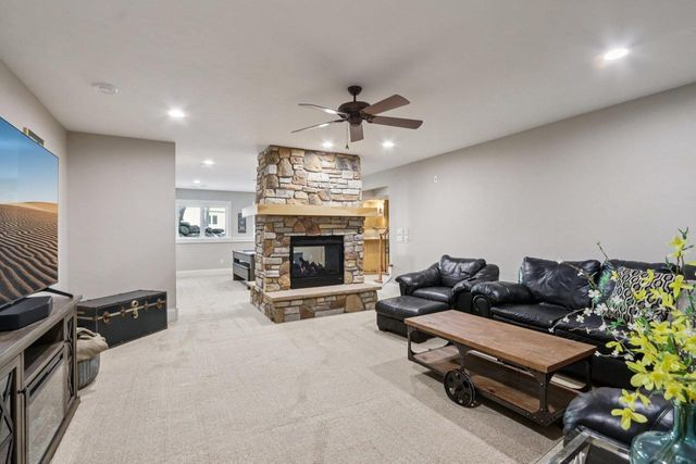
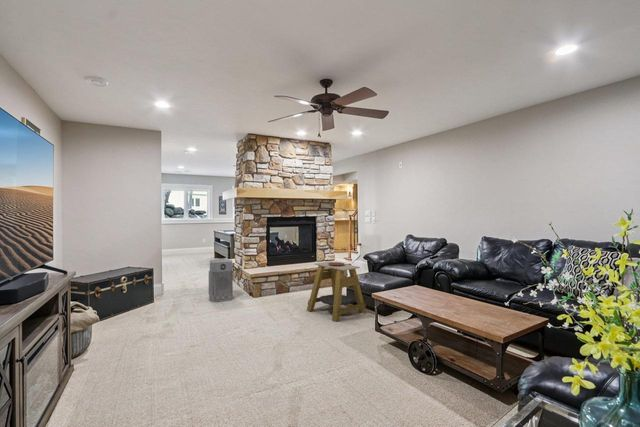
+ side table [306,260,367,323]
+ air purifier [208,258,234,303]
